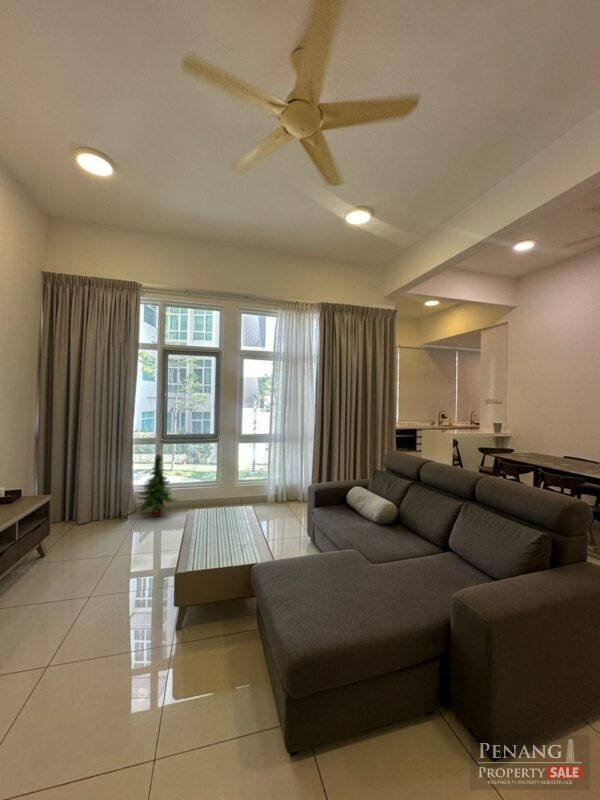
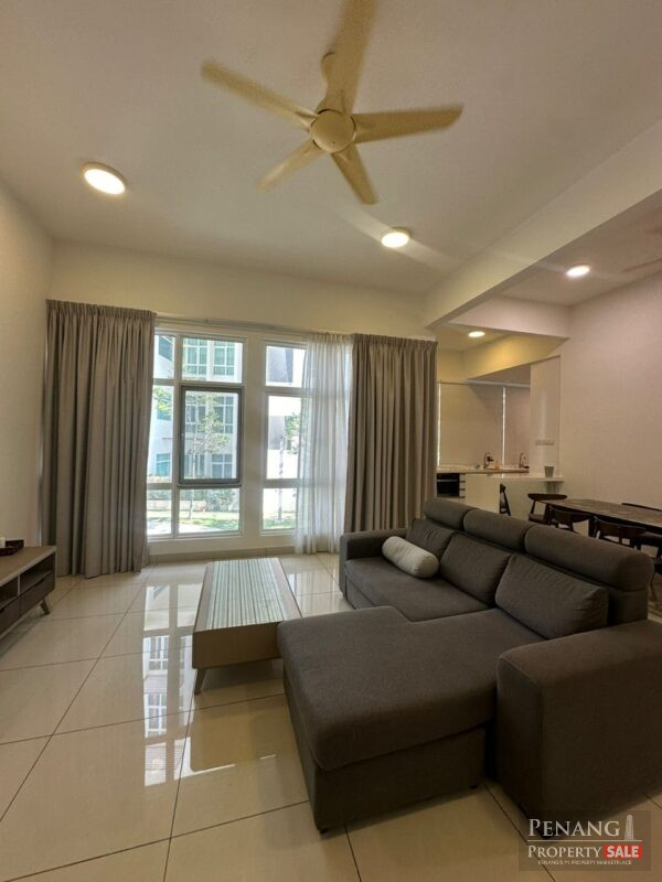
- tree [136,453,178,518]
